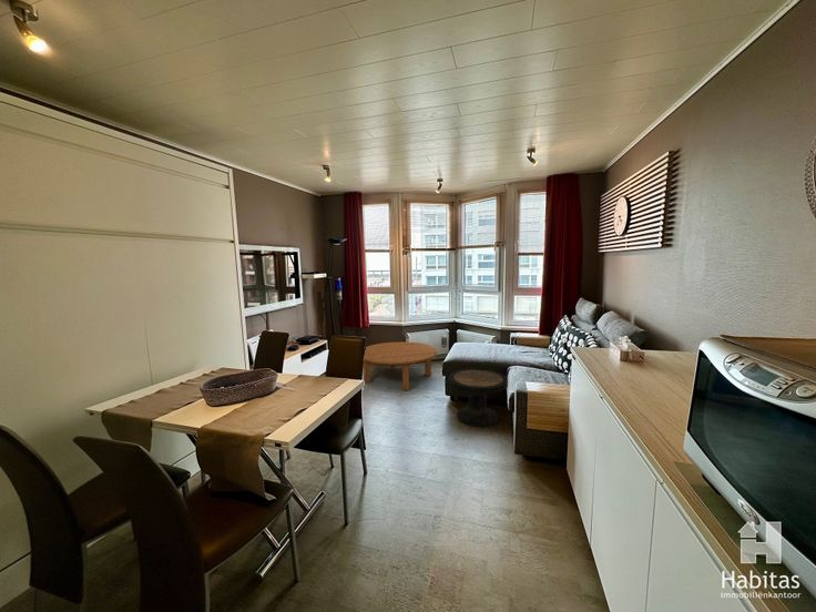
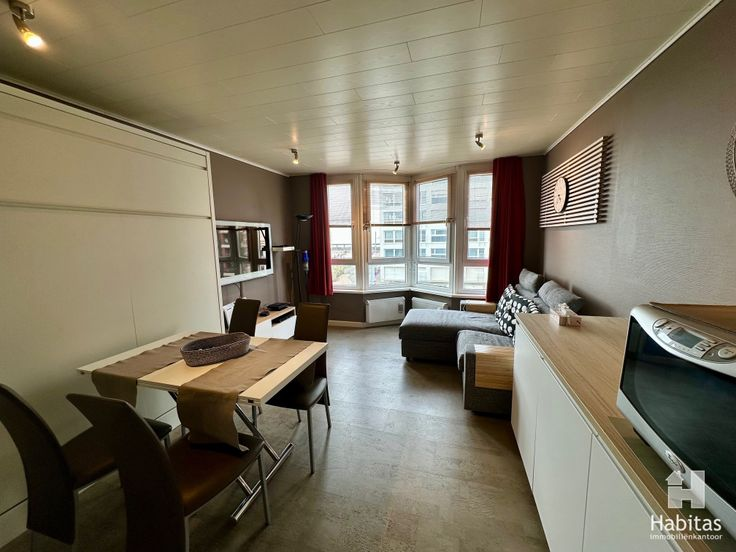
- side table [448,368,509,428]
- coffee table [363,340,438,391]
